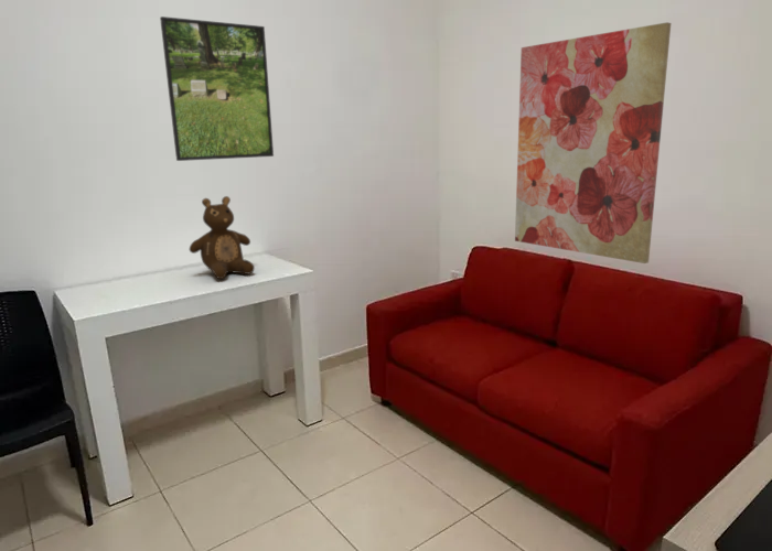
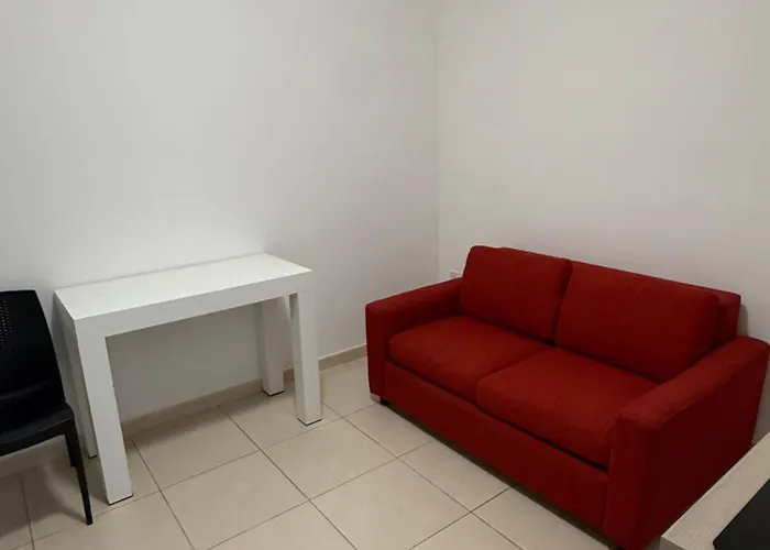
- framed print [159,15,275,162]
- wall art [514,21,673,264]
- teddy bear [189,195,256,280]
